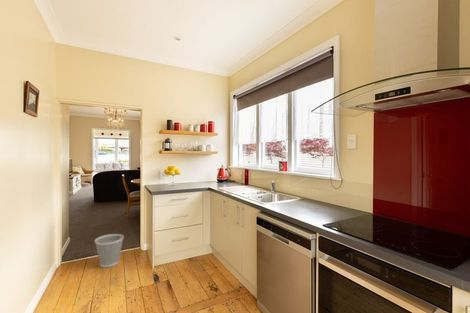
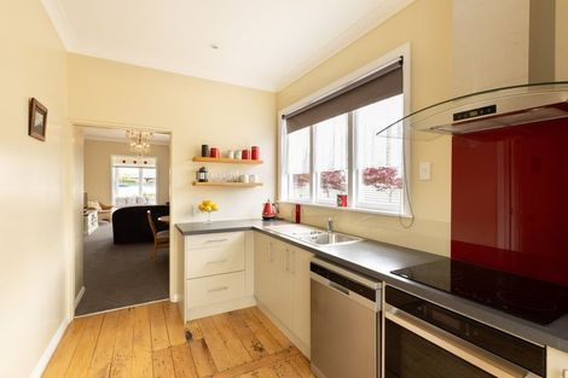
- wastebasket [94,233,125,268]
